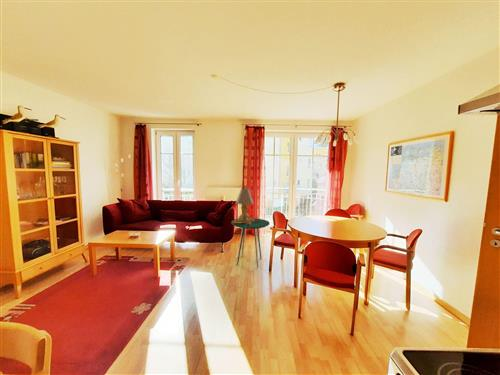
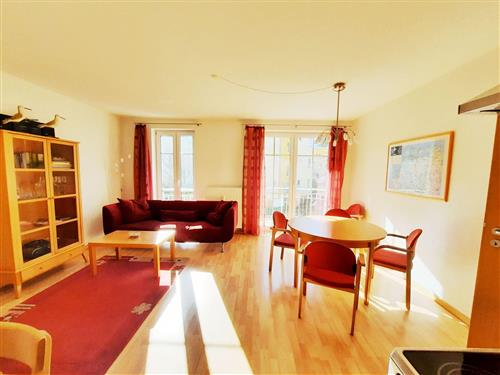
- side table [230,217,271,268]
- lamp [232,187,255,225]
